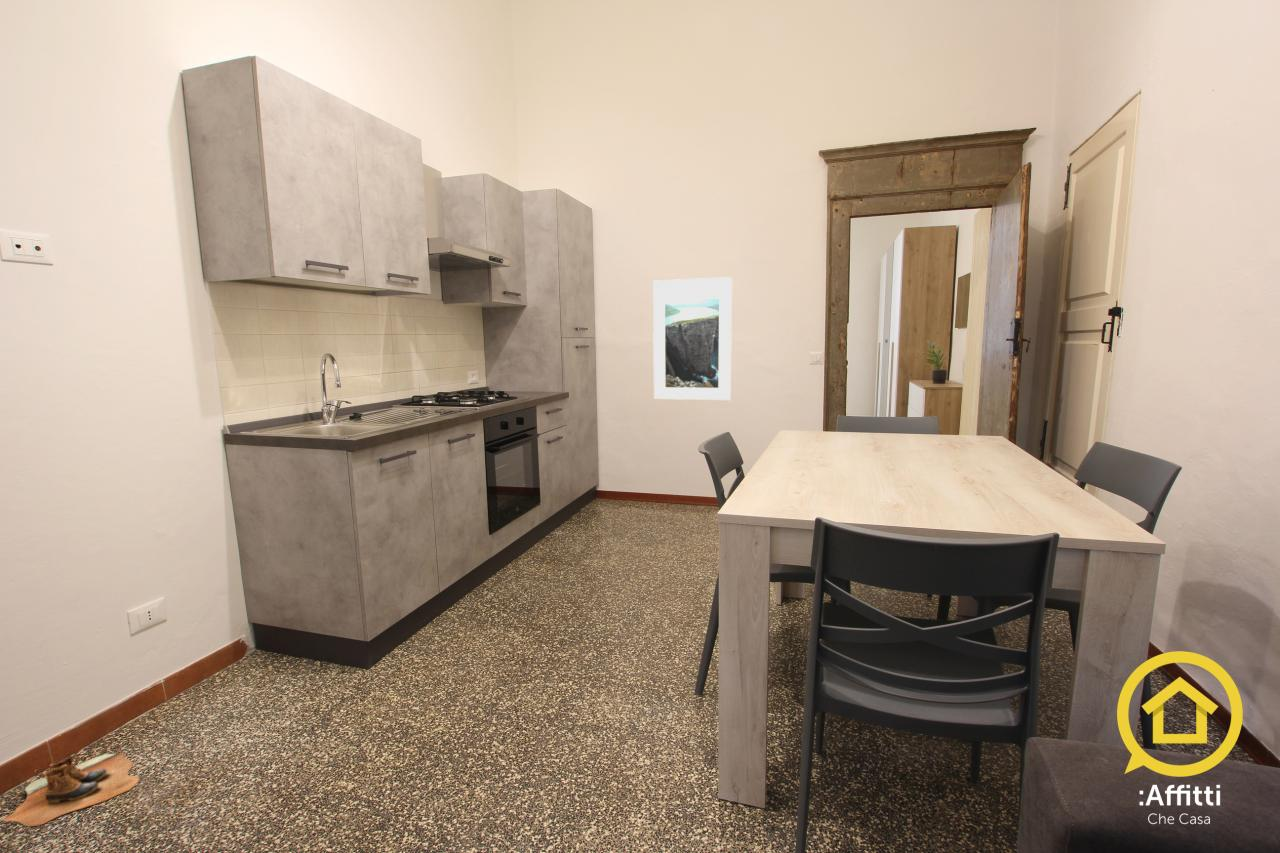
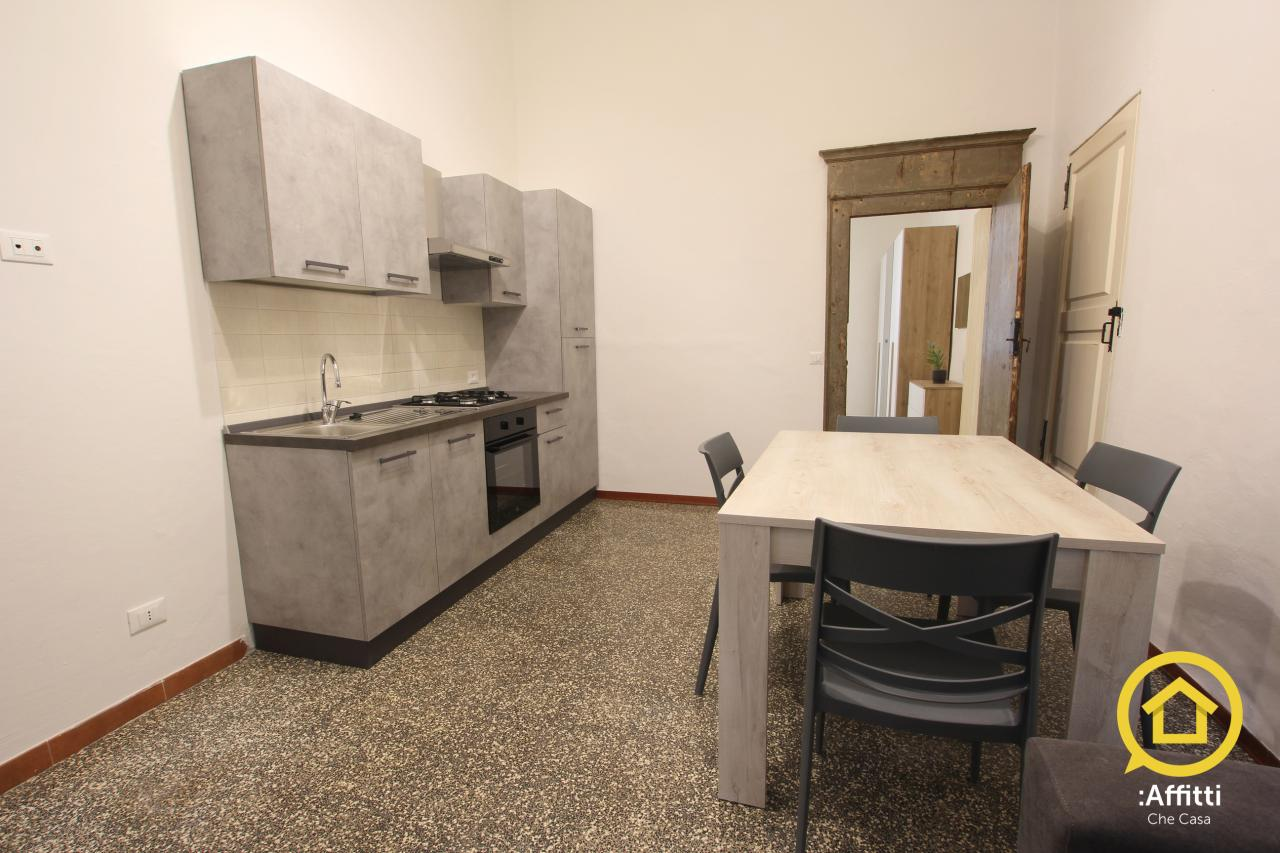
- boots [1,751,141,827]
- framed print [652,276,733,401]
